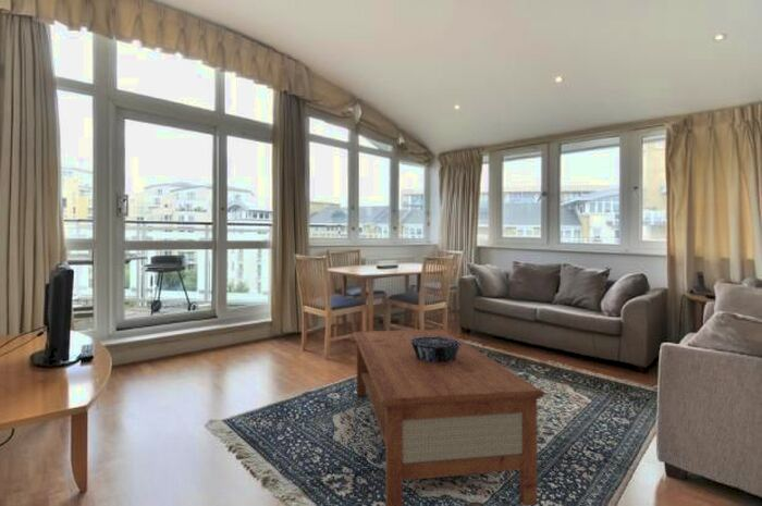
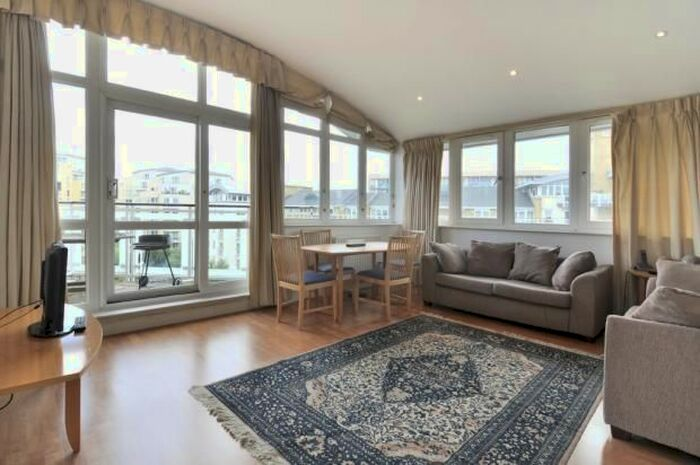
- decorative bowl [410,336,462,362]
- coffee table [352,329,546,506]
